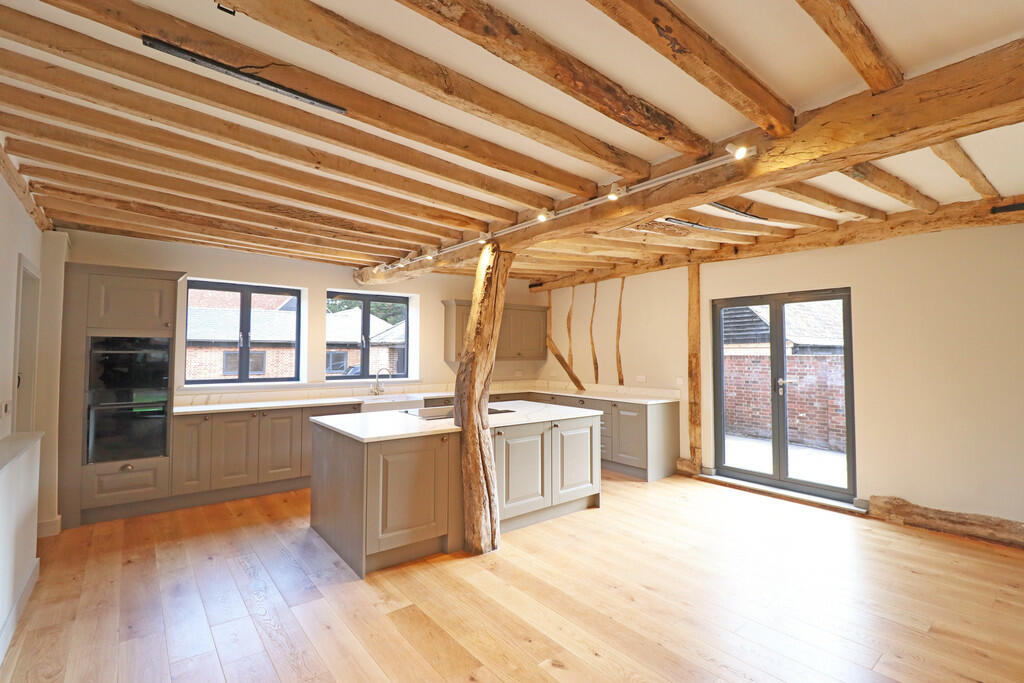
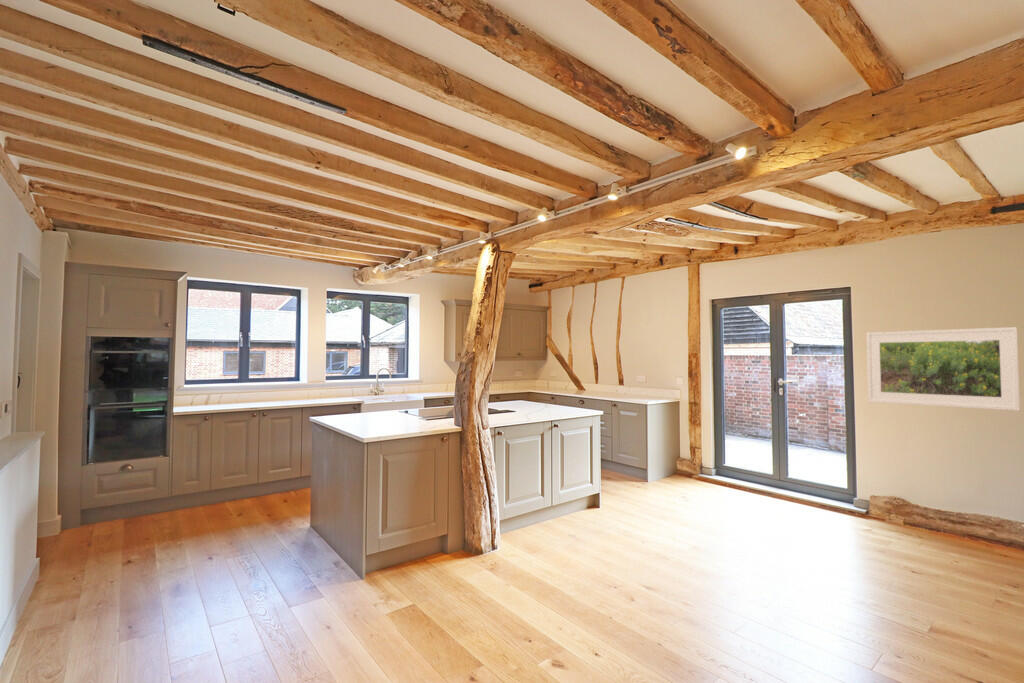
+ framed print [865,326,1021,412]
